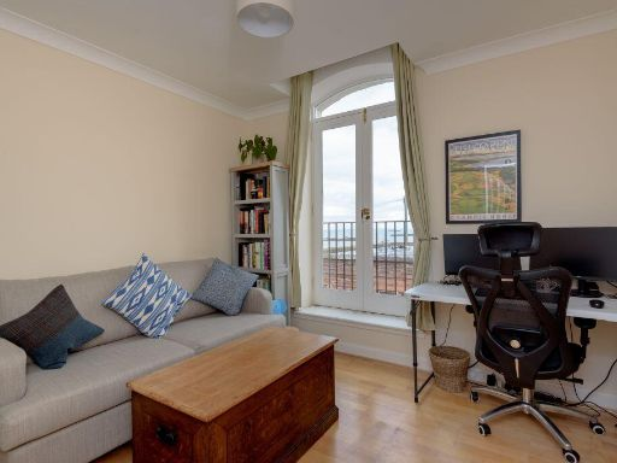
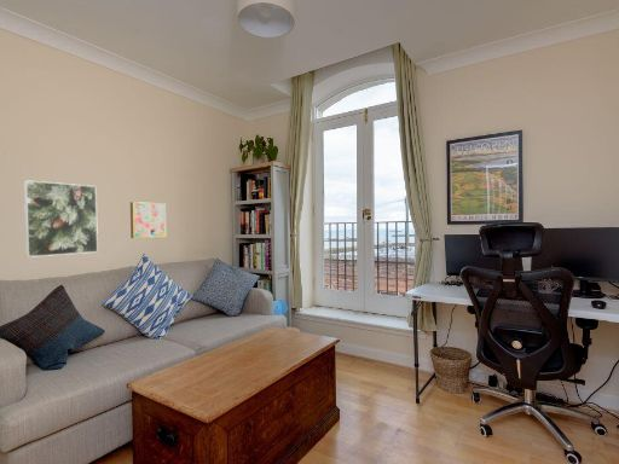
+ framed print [23,179,99,259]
+ wall art [129,201,167,239]
